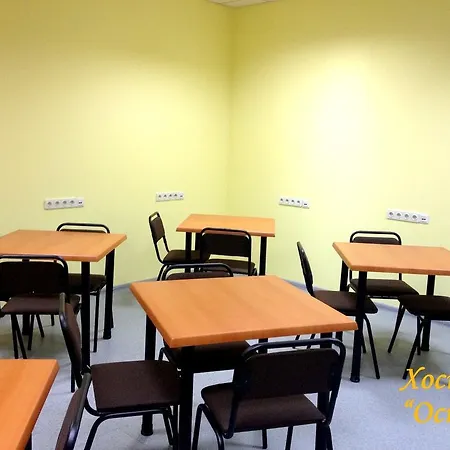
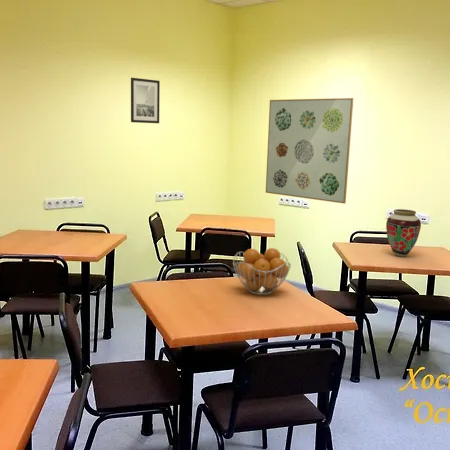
+ fruit basket [232,247,292,296]
+ wall art [130,77,161,124]
+ wall art [265,97,354,205]
+ vase [385,208,422,258]
